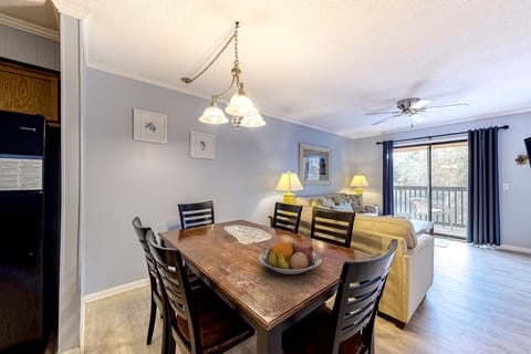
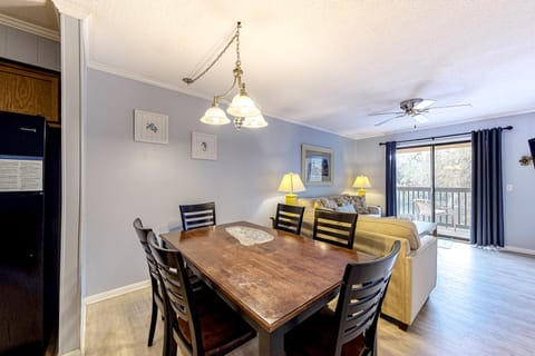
- fruit bowl [258,241,322,275]
